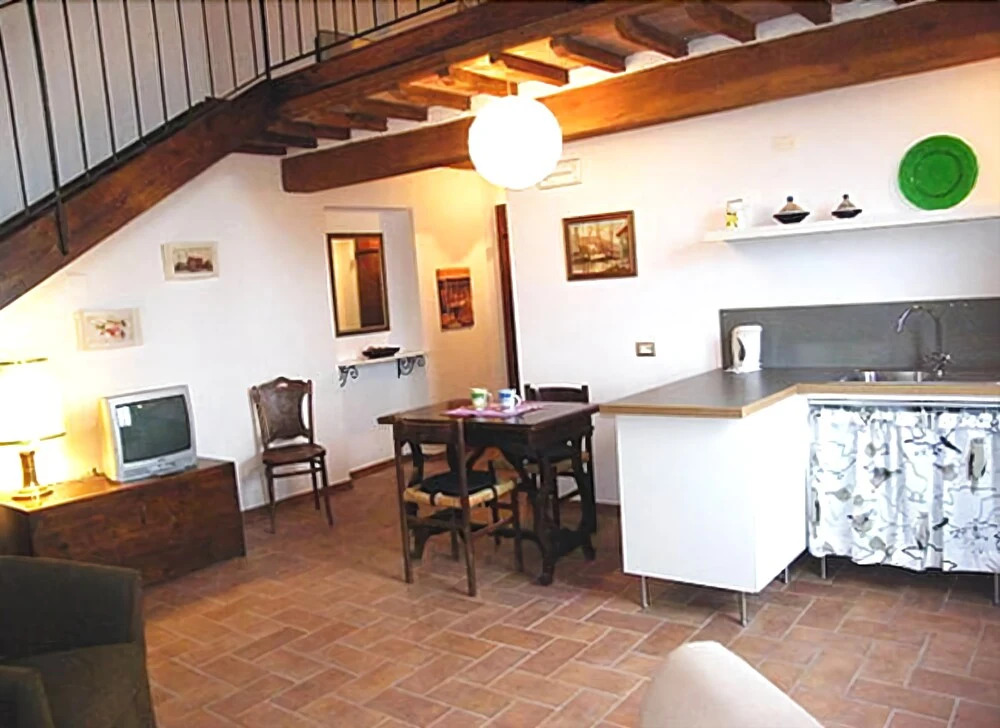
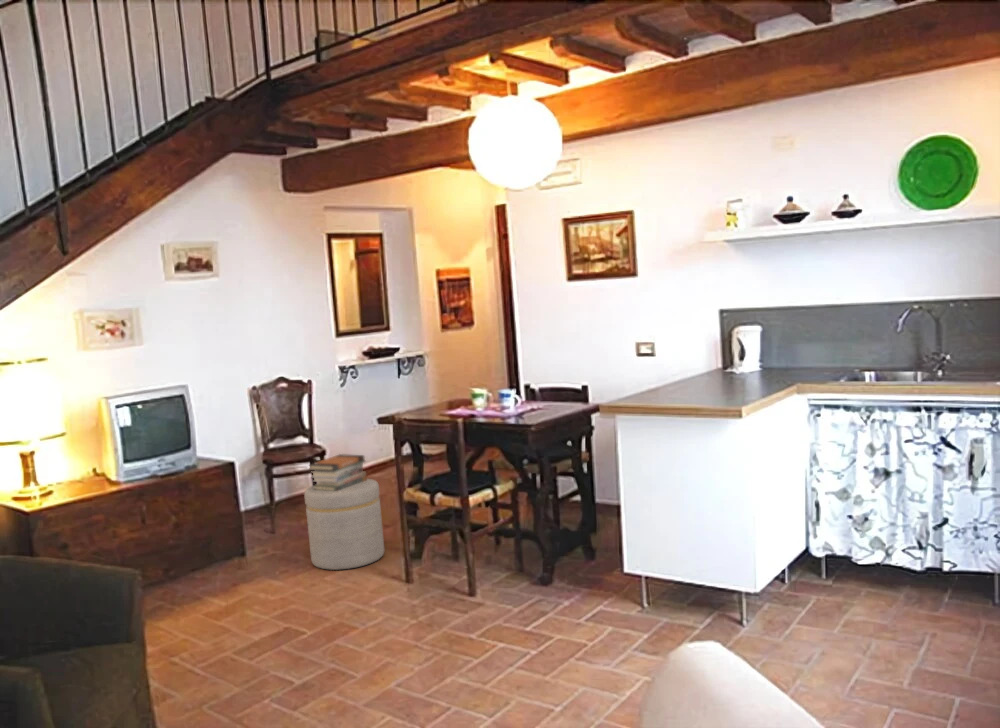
+ ottoman [303,478,385,571]
+ book stack [307,453,368,491]
